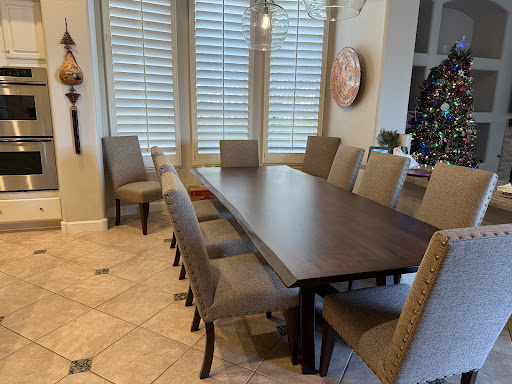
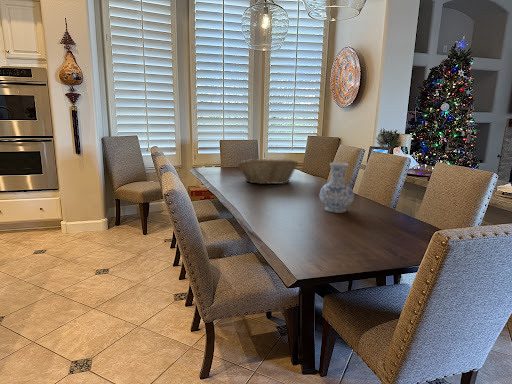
+ vase [319,161,355,214]
+ fruit basket [236,158,299,185]
